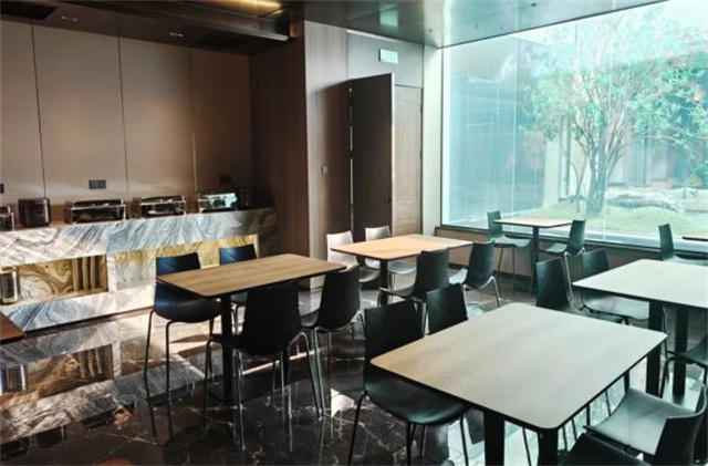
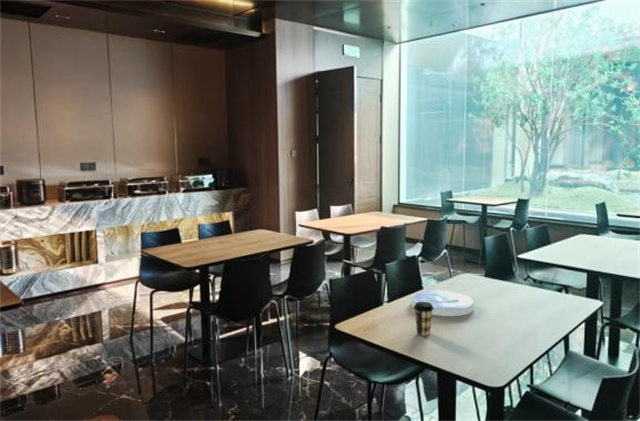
+ coffee cup [413,302,434,337]
+ plate [411,289,475,317]
